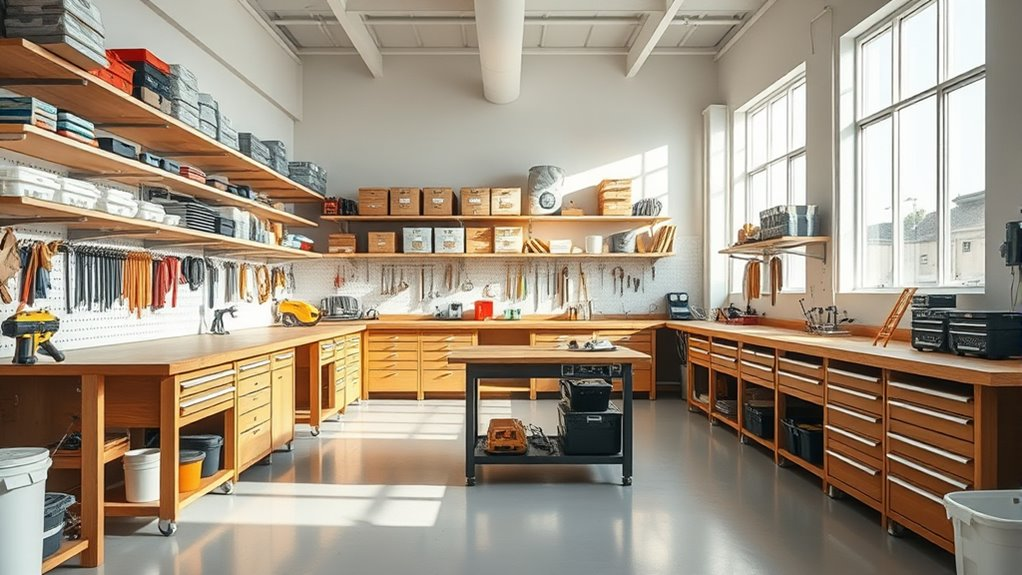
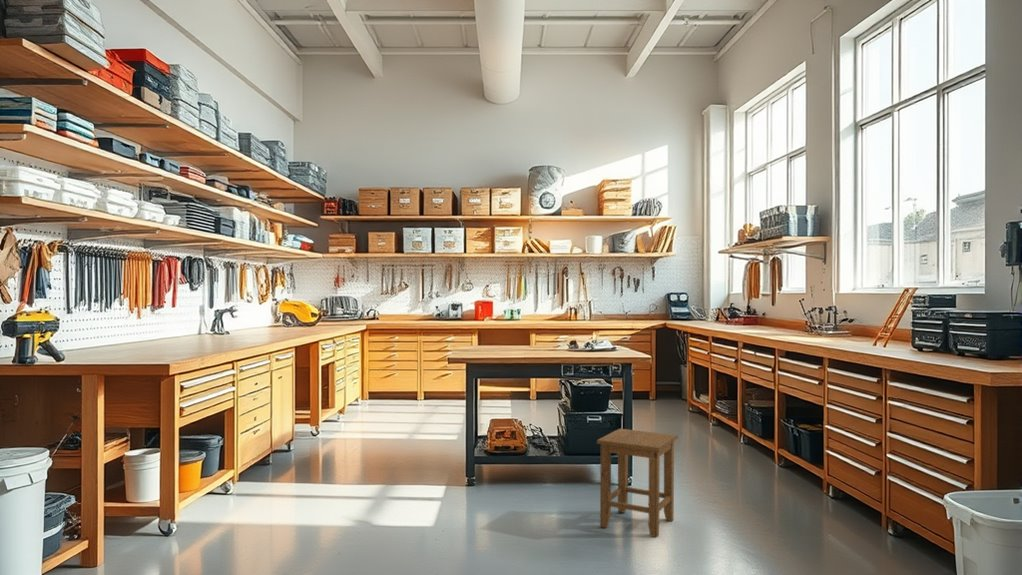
+ stool [596,428,678,539]
